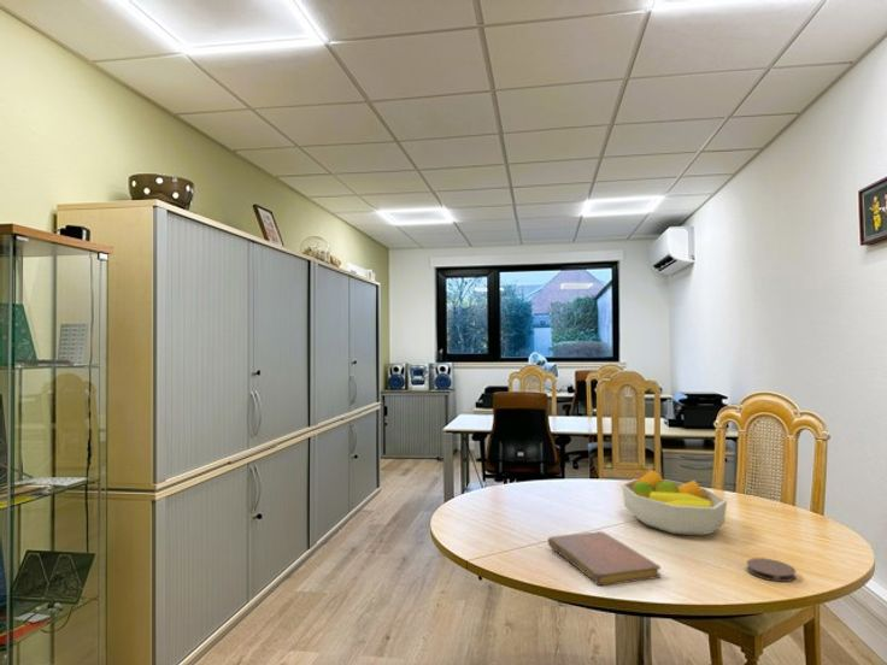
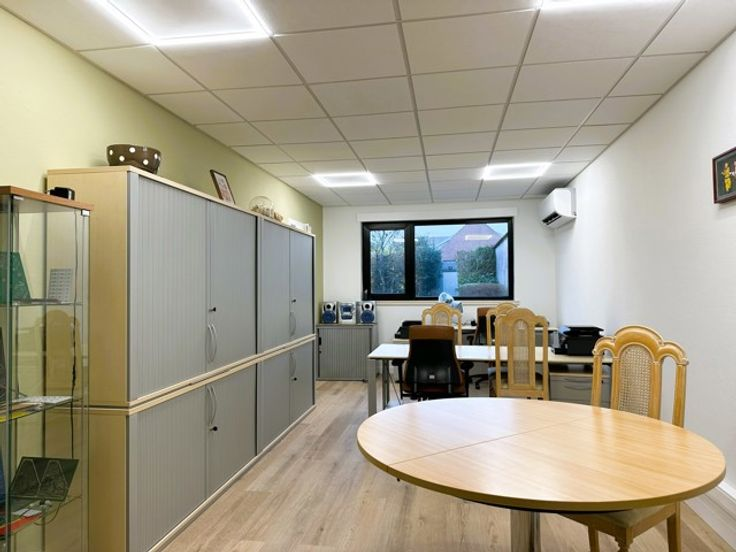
- fruit bowl [621,469,728,537]
- notebook [547,530,662,587]
- coaster [745,557,797,583]
